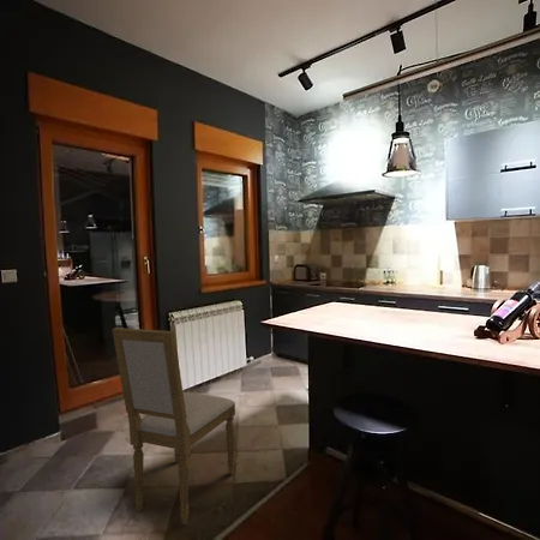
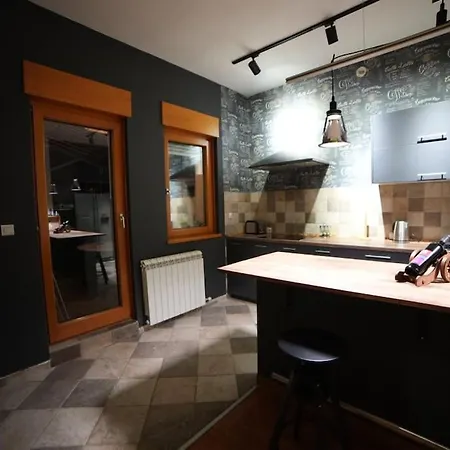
- dining chair [110,326,236,526]
